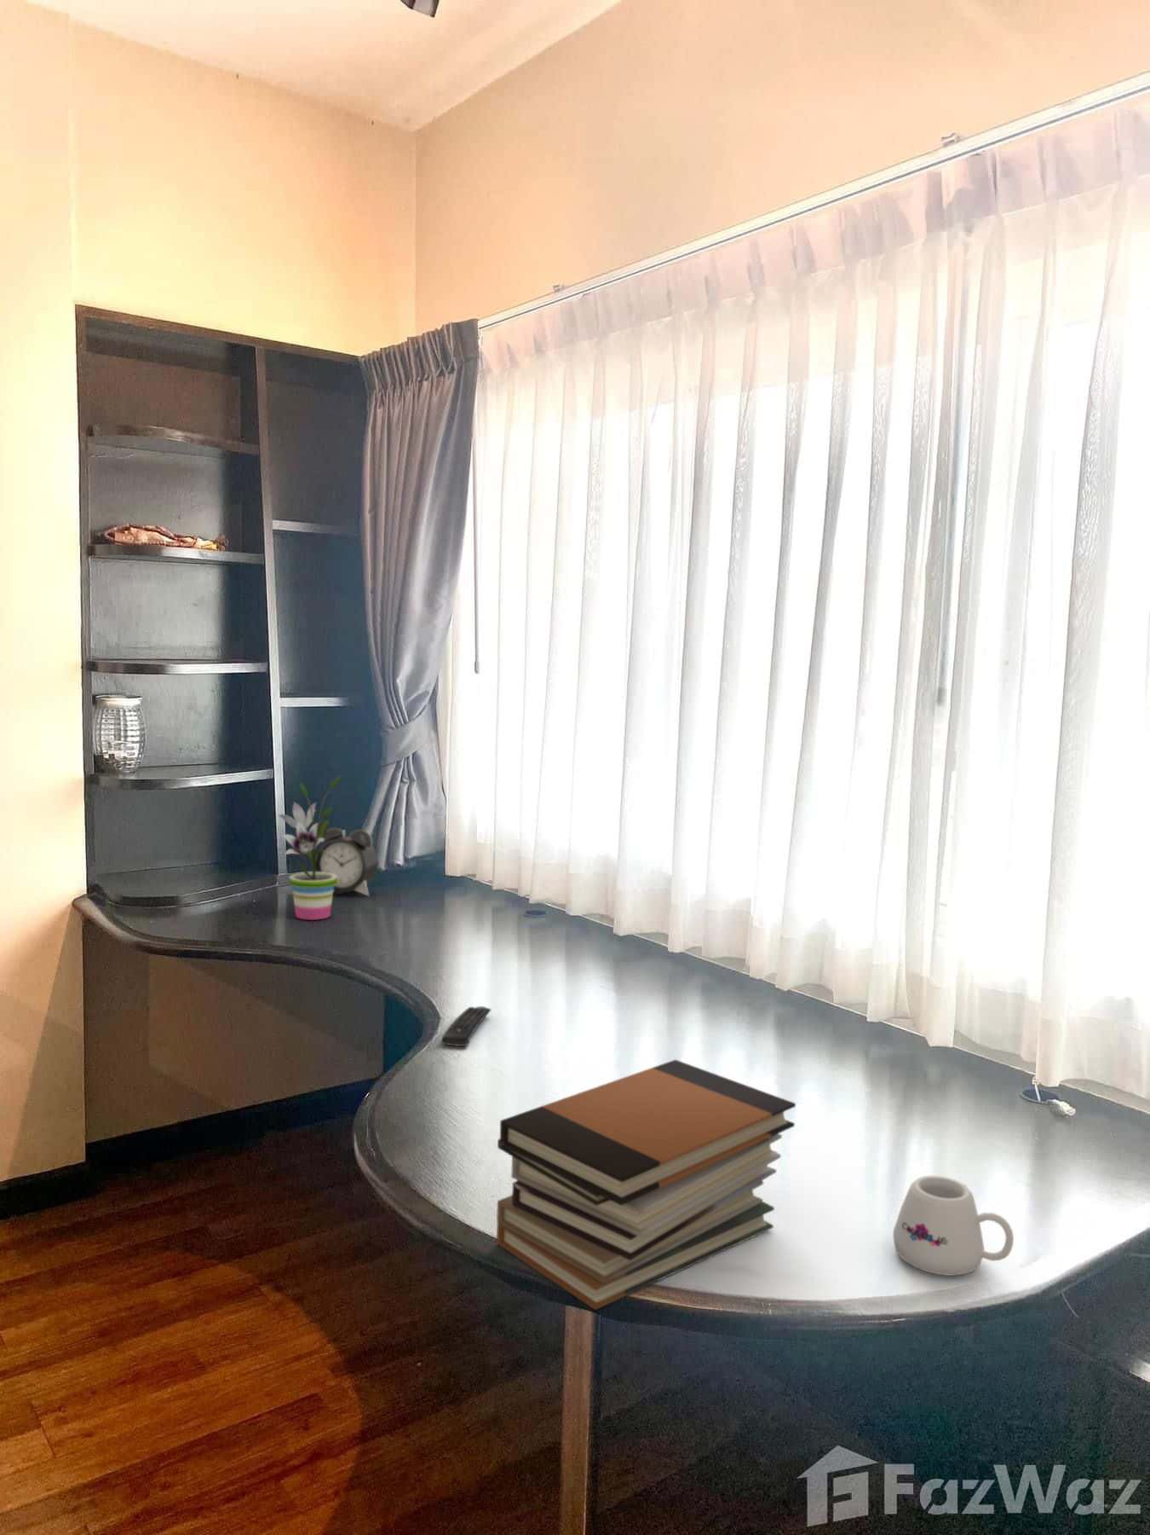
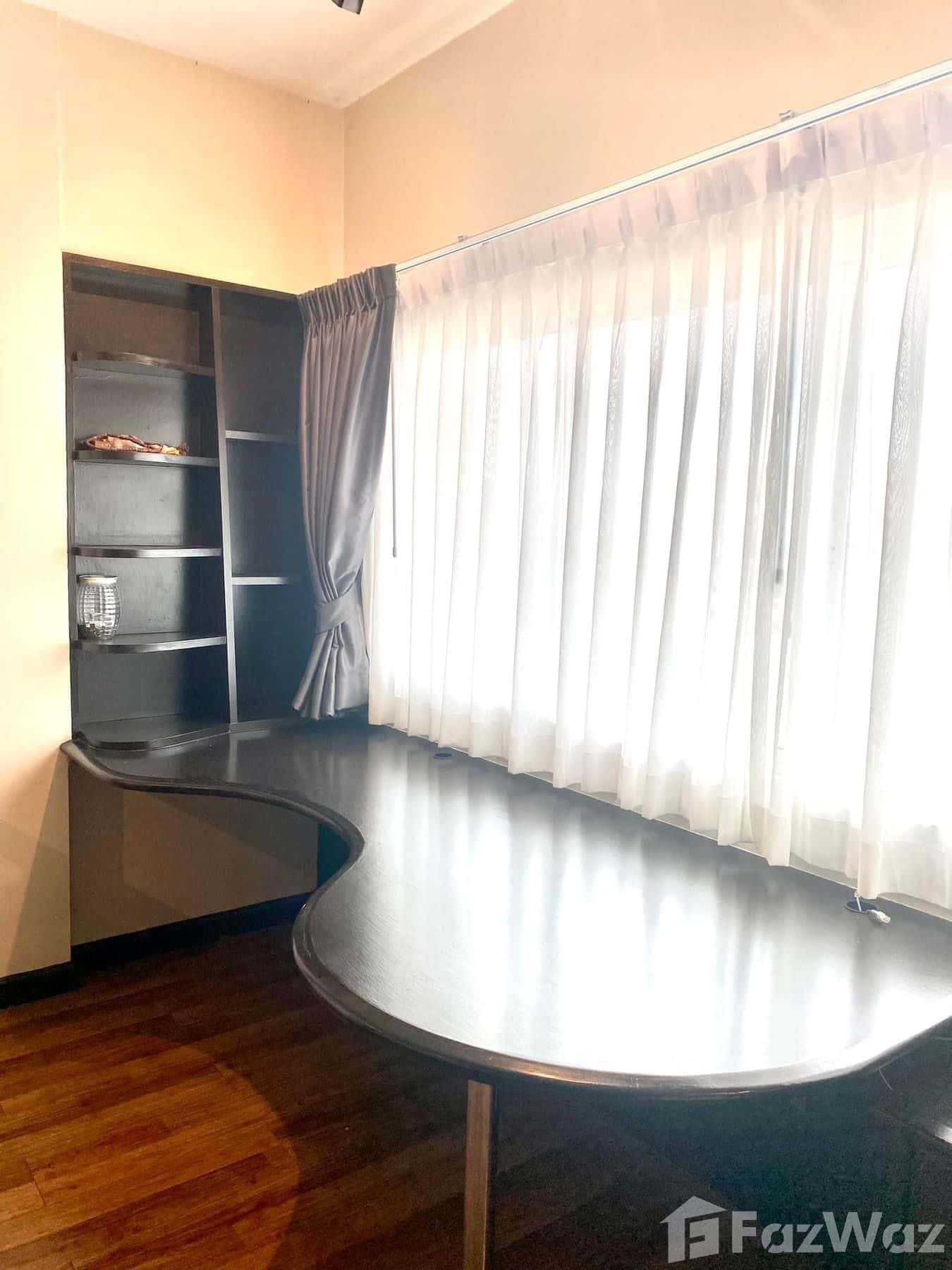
- book stack [495,1059,796,1310]
- alarm clock [315,827,379,897]
- remote control [441,1006,492,1047]
- potted plant [278,775,342,921]
- mug [891,1175,1015,1276]
